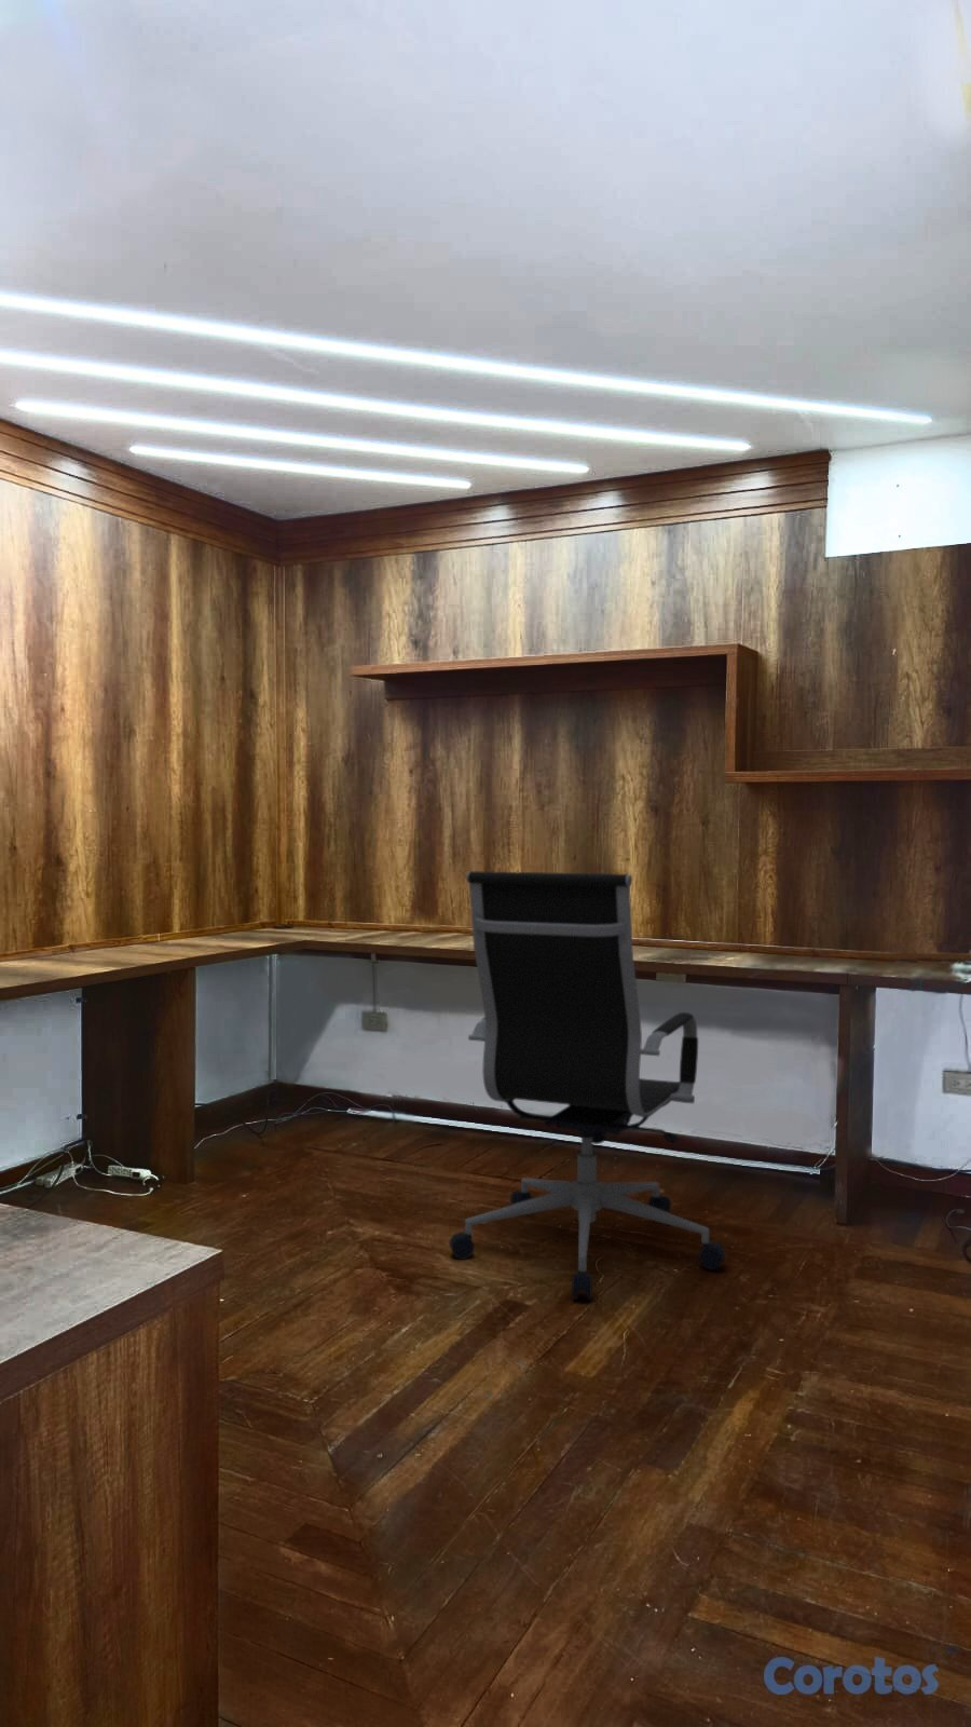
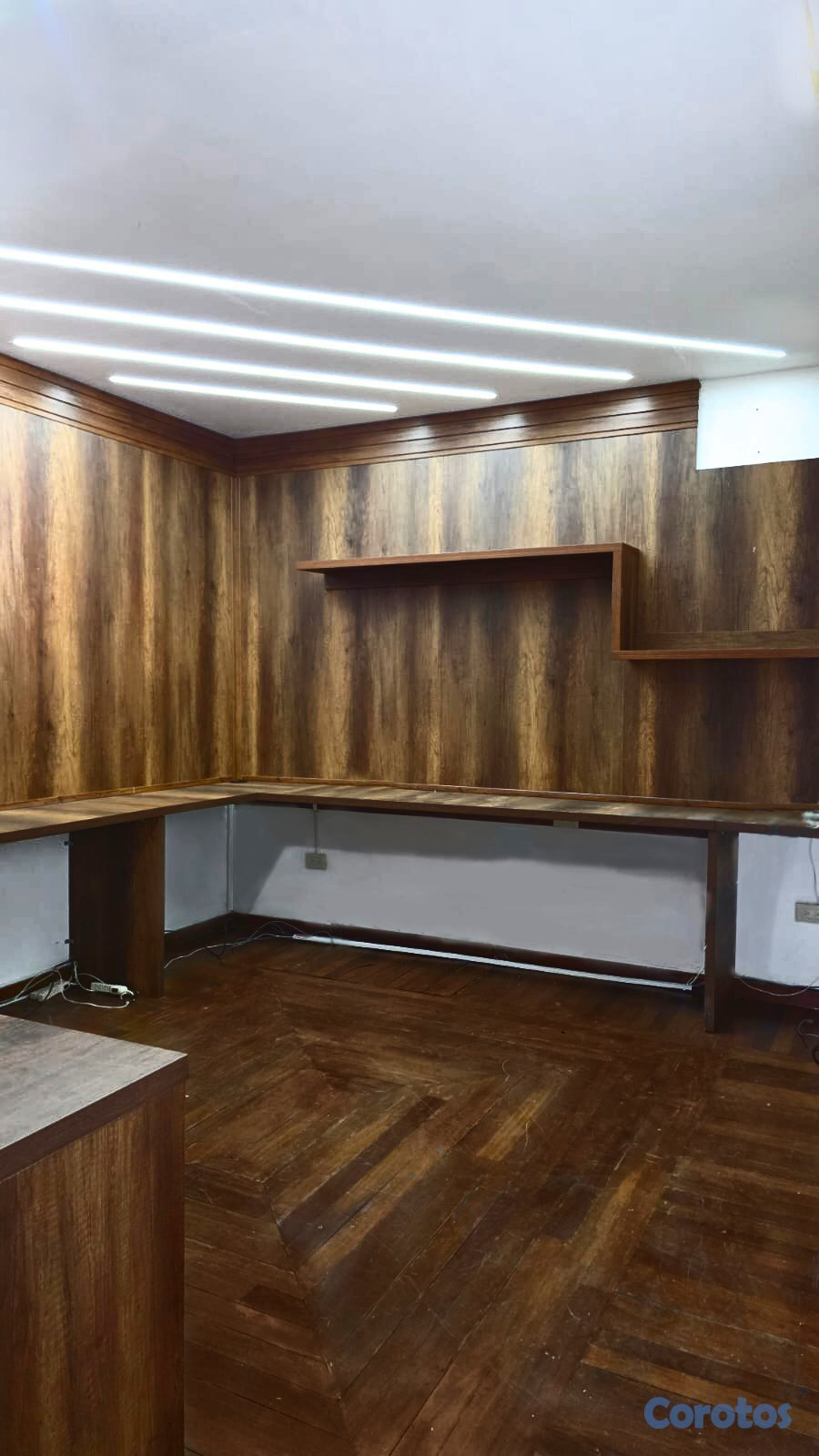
- office chair [448,869,727,1301]
